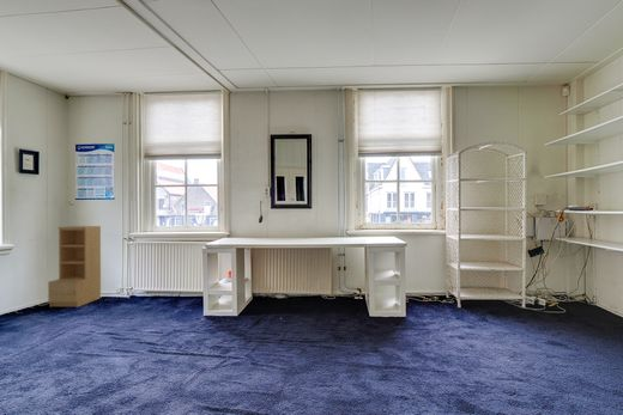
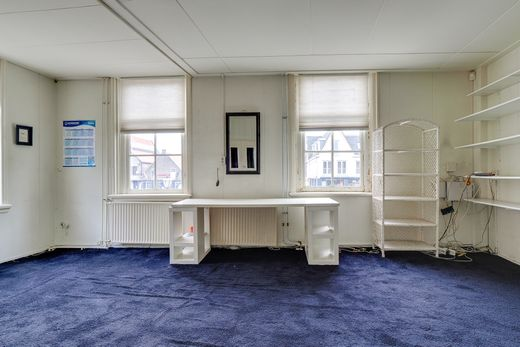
- bookshelf [47,225,102,309]
